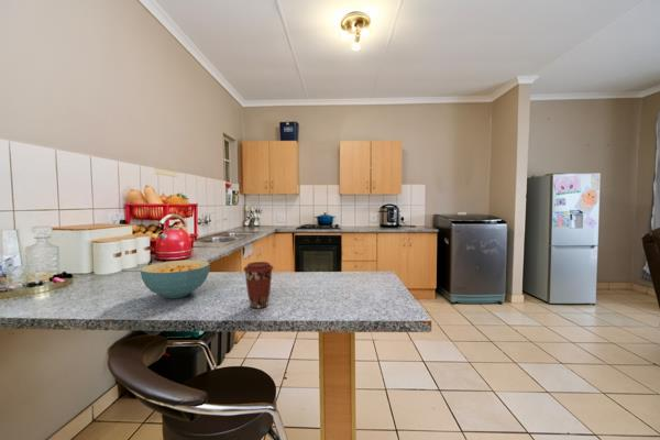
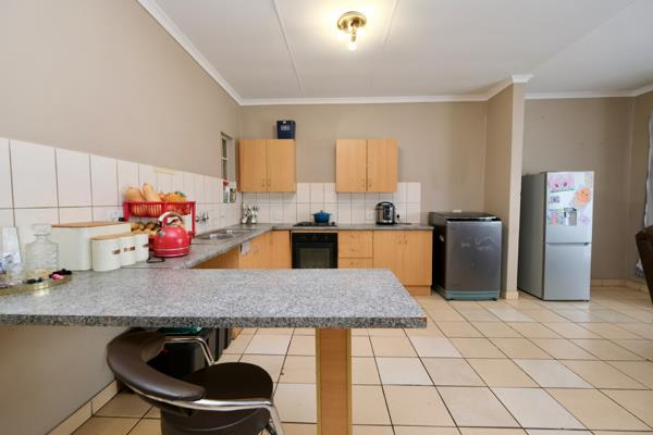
- cereal bowl [140,260,211,299]
- coffee cup [242,261,274,309]
